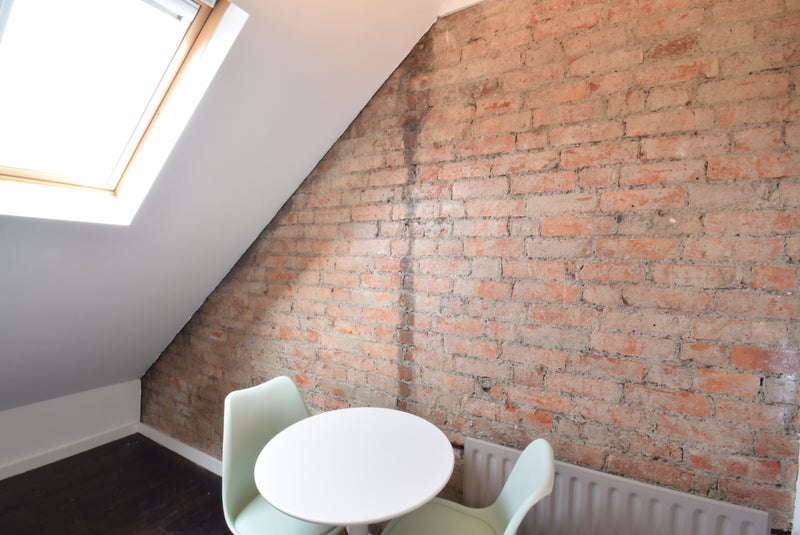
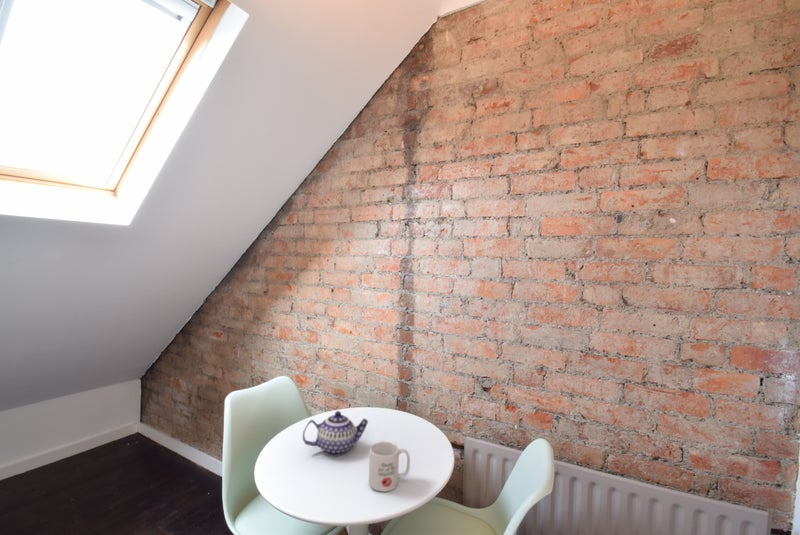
+ teapot [302,410,369,457]
+ mug [368,441,411,493]
